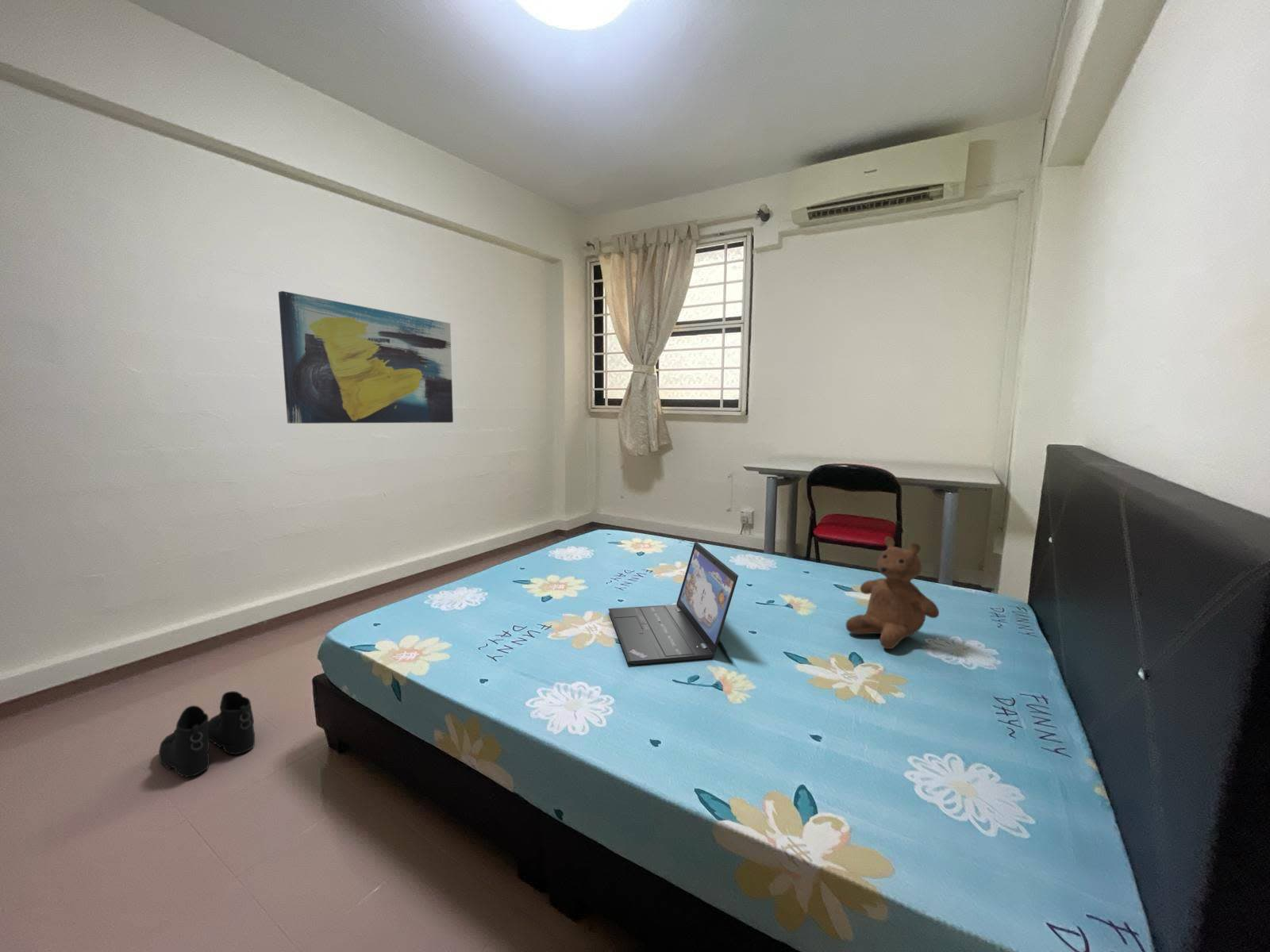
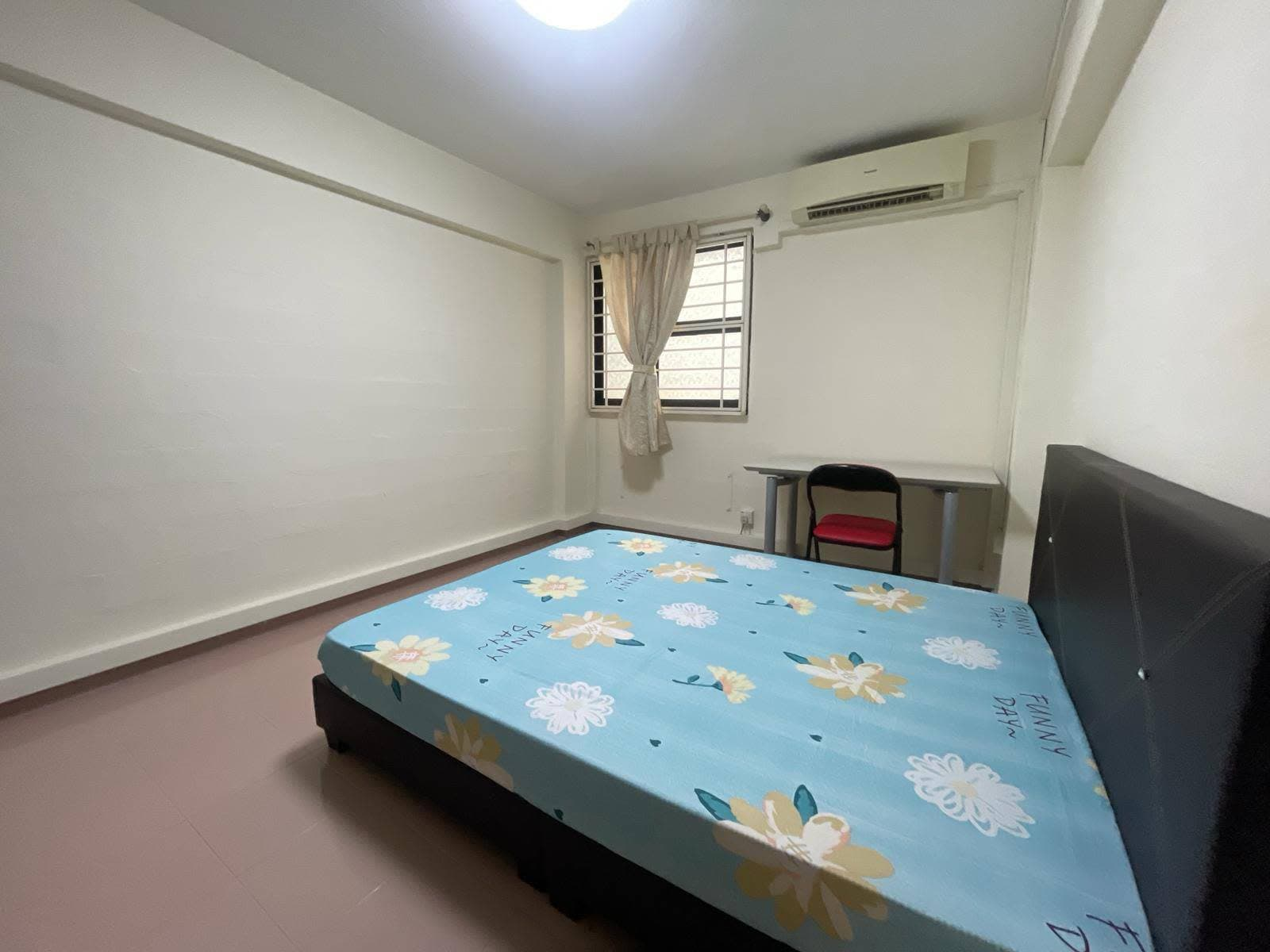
- laptop [607,541,739,666]
- teddy bear [845,536,940,650]
- boots [158,690,256,778]
- wall art [278,290,454,424]
